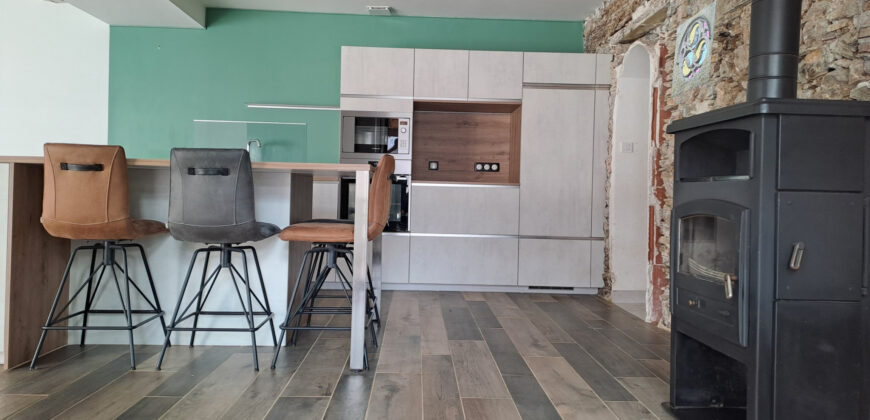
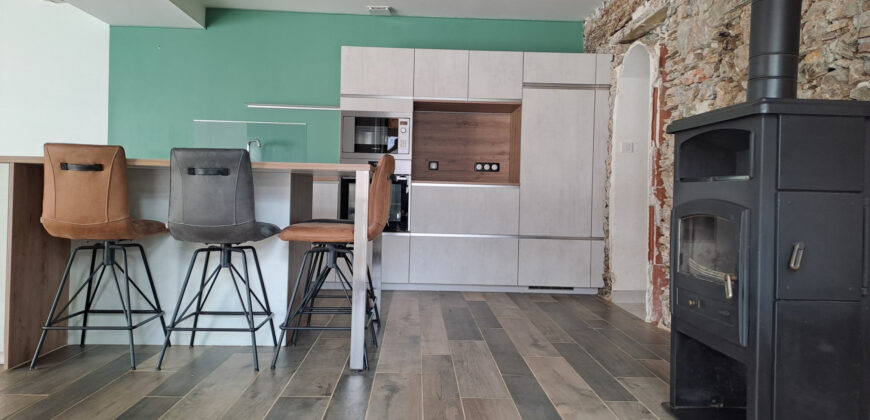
- wall ornament [670,0,718,99]
